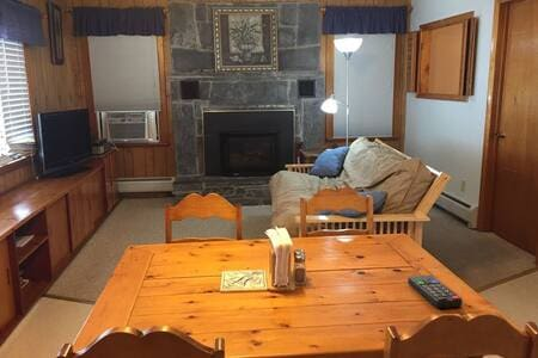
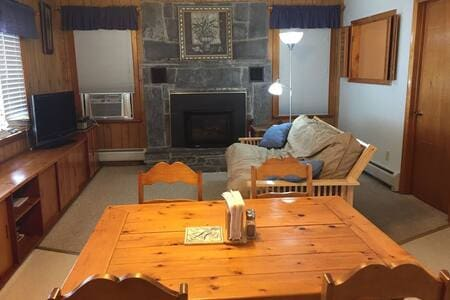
- remote control [406,274,464,309]
